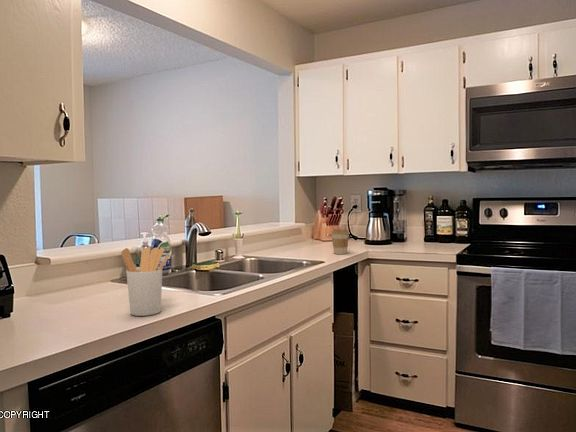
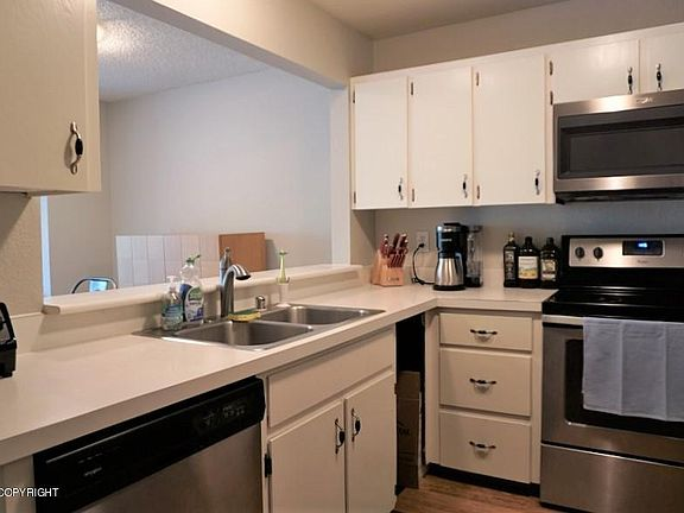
- coffee cup [330,228,350,255]
- utensil holder [120,247,170,317]
